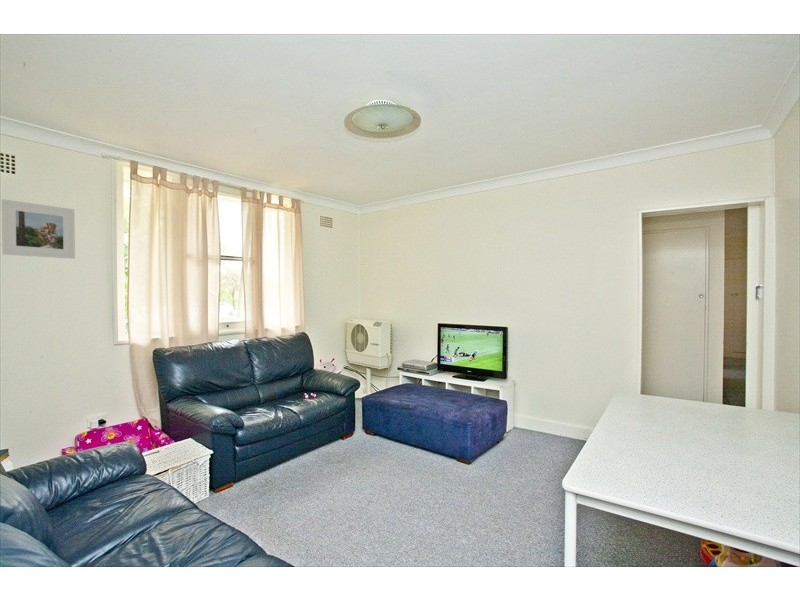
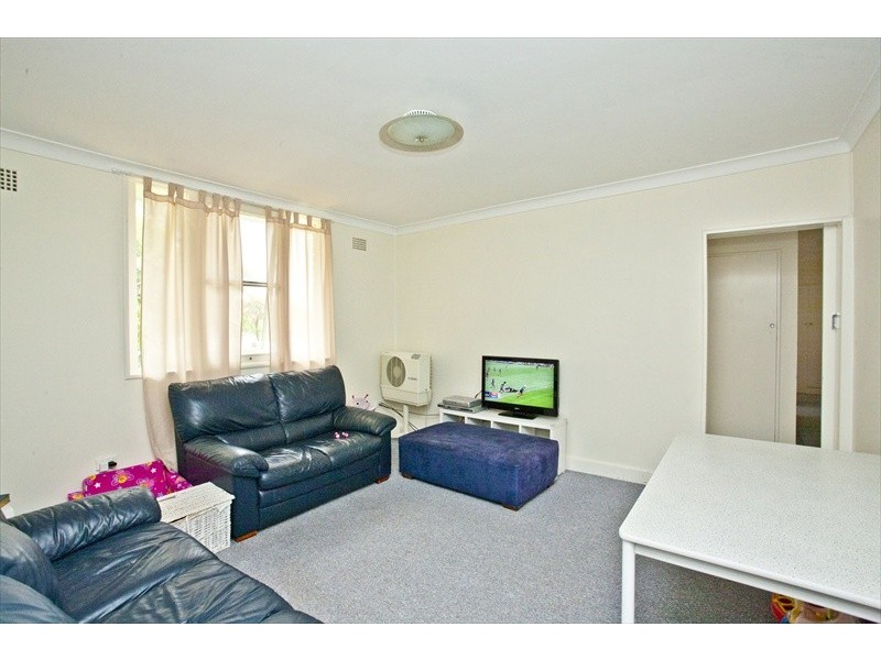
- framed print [1,198,76,260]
